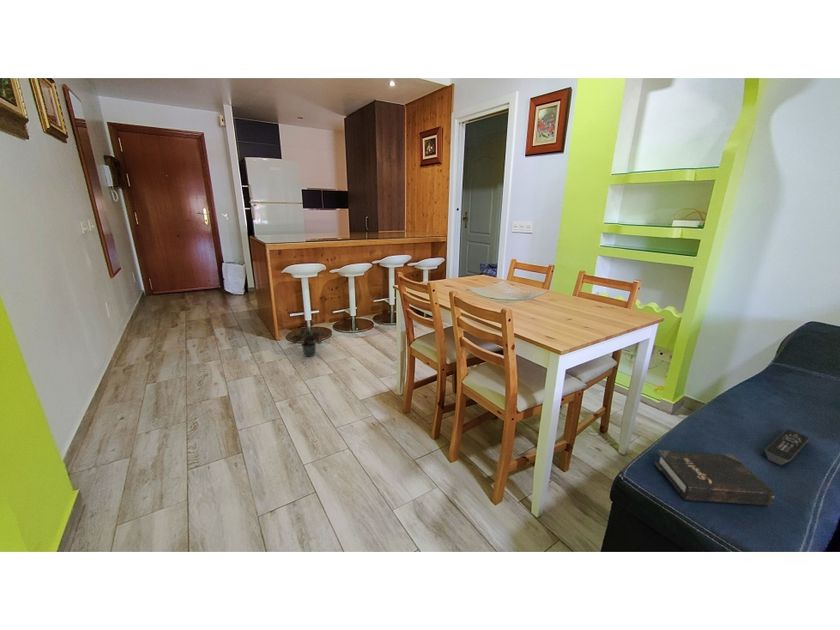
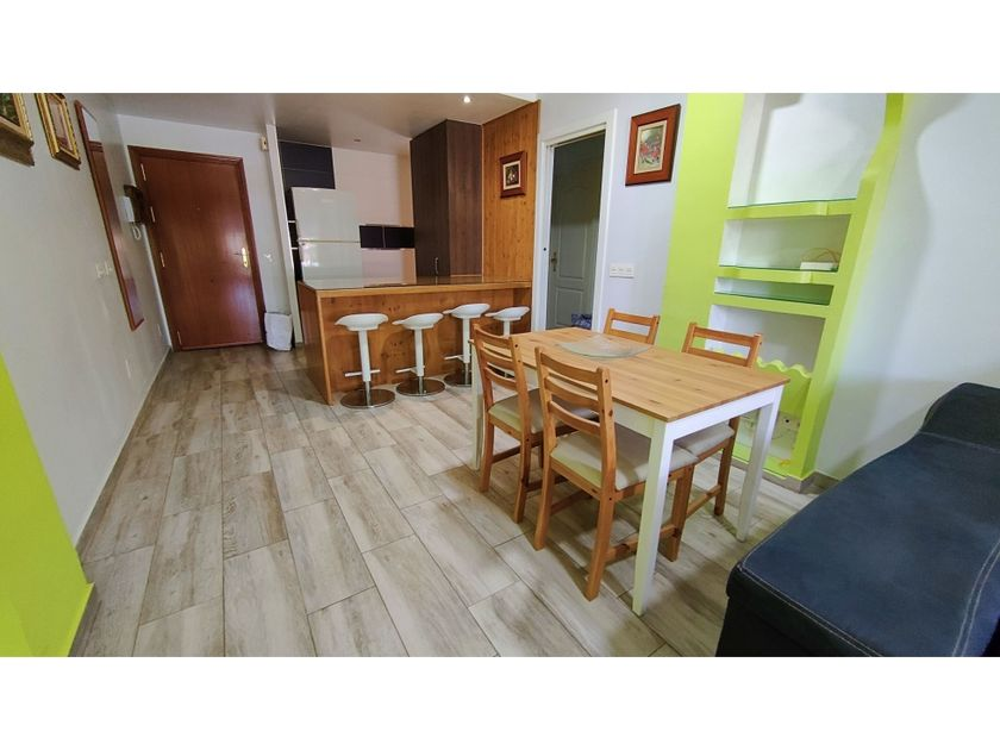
- hardback book [653,449,776,506]
- remote control [764,429,810,466]
- potted plant [286,326,329,358]
